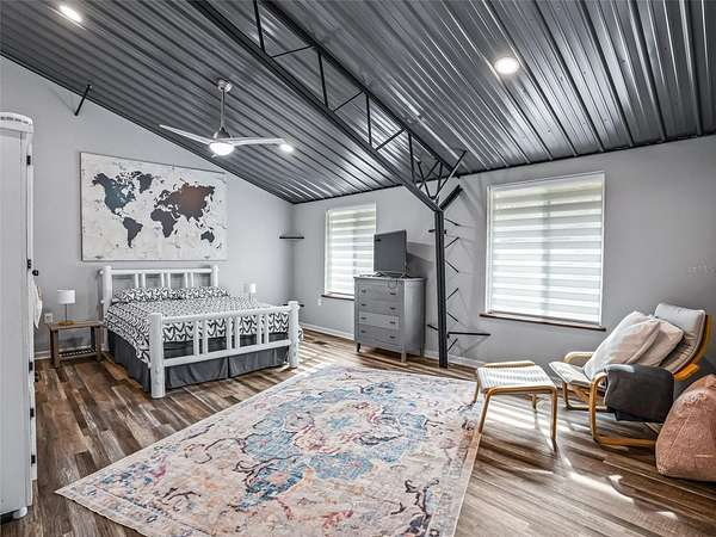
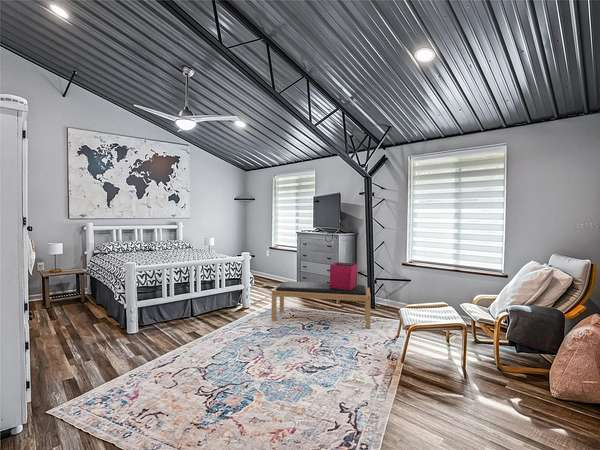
+ bench [271,280,372,329]
+ storage bin [329,261,358,290]
